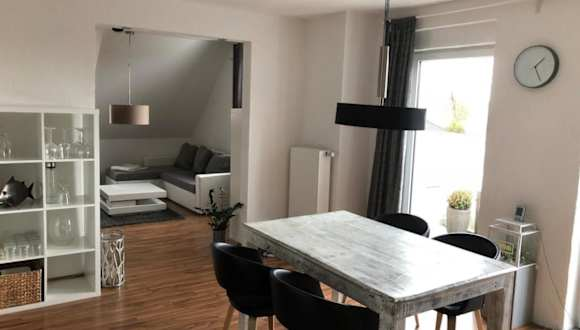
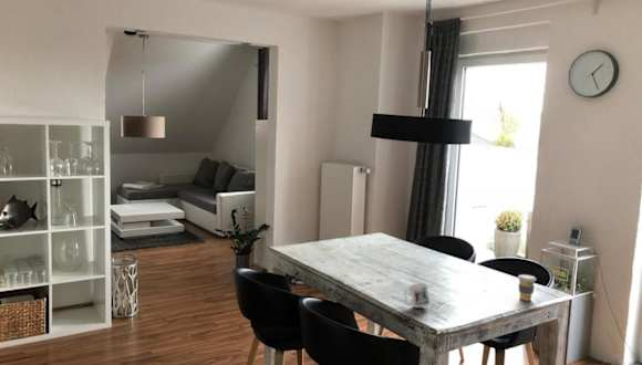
+ mug [403,282,431,309]
+ coffee cup [517,273,537,302]
